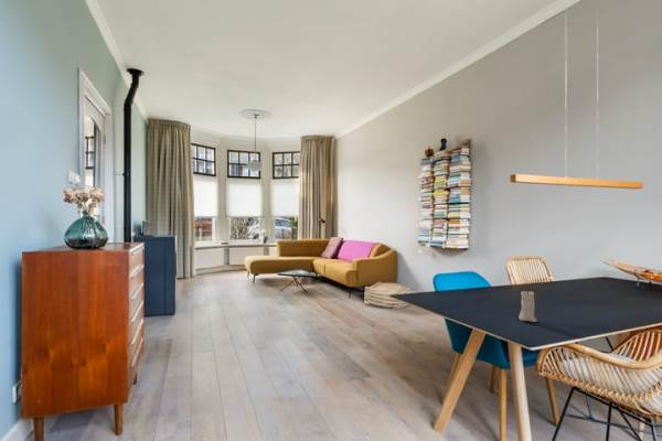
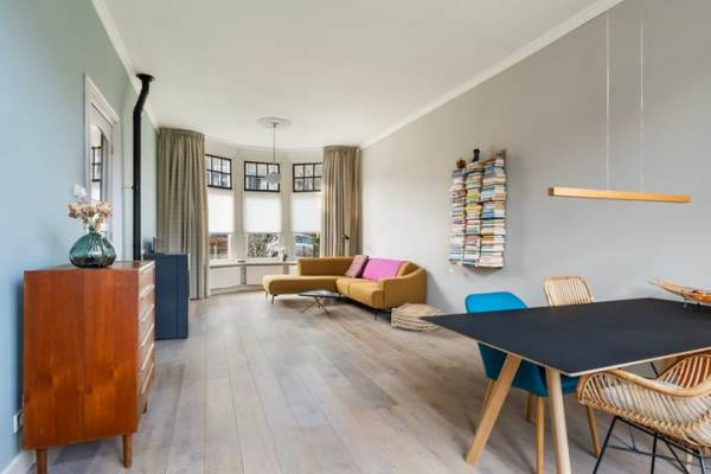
- candle [517,288,538,323]
